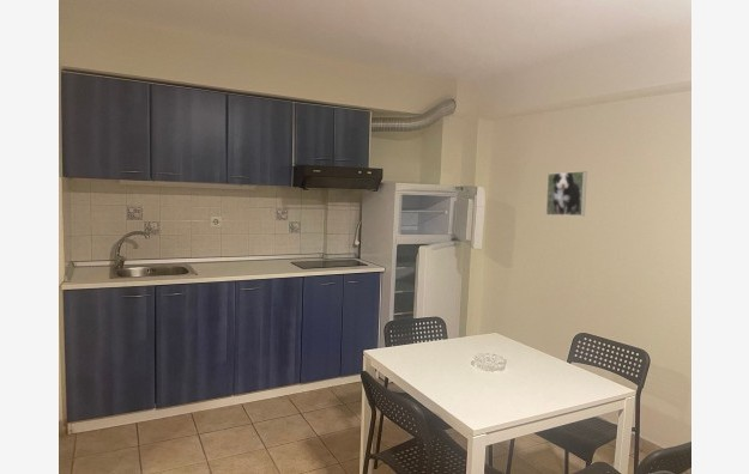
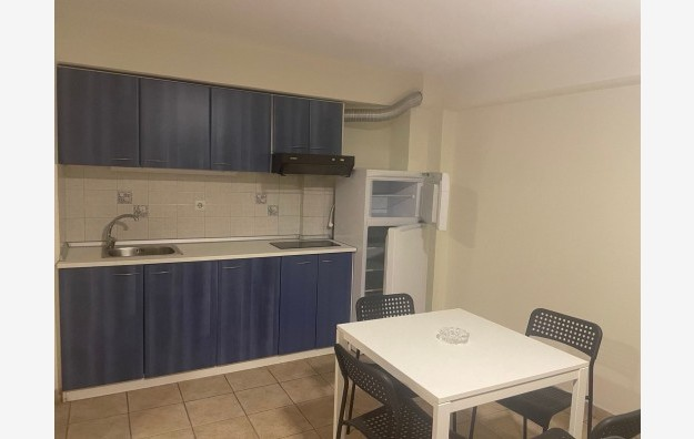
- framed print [545,170,588,217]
